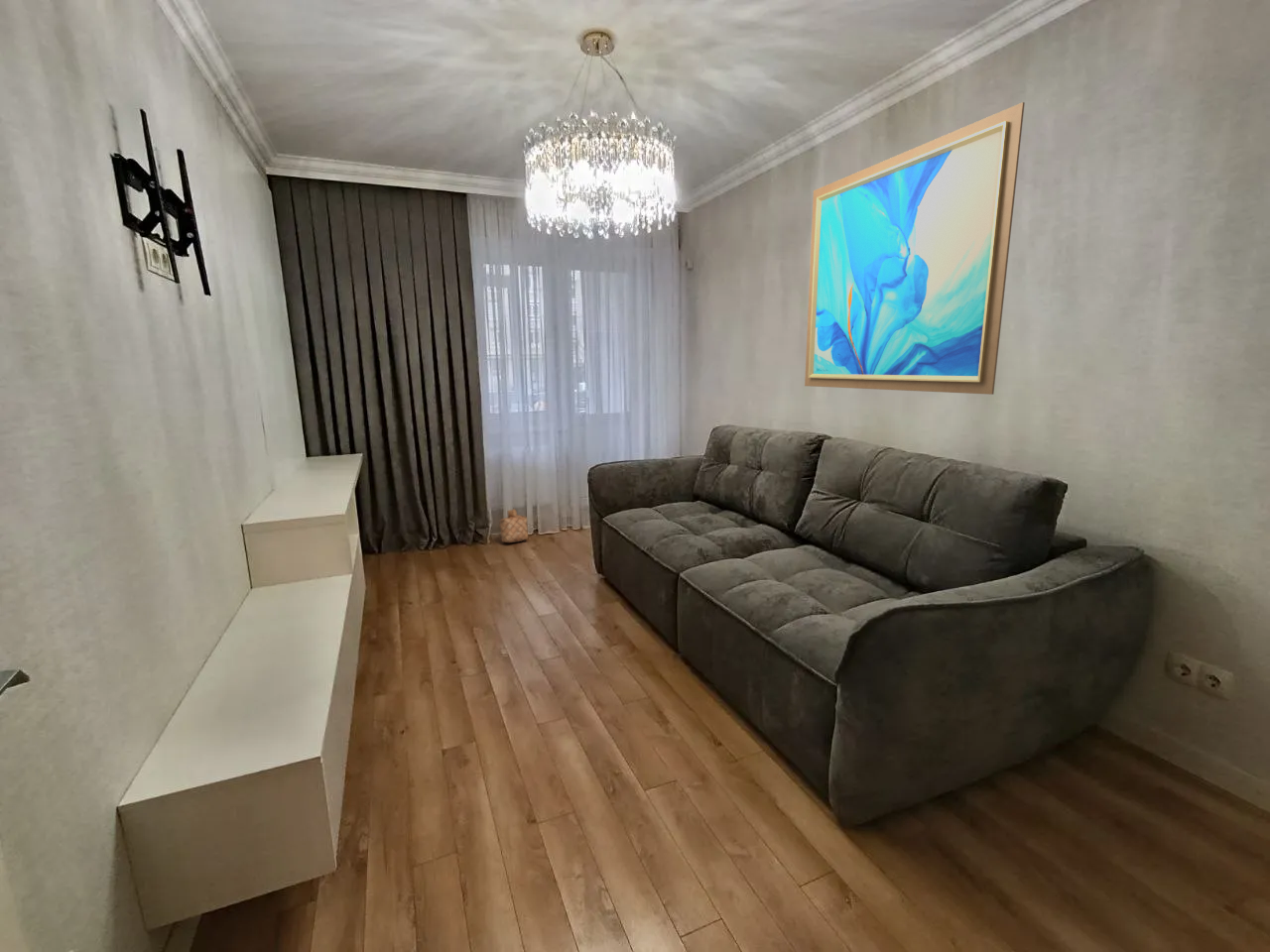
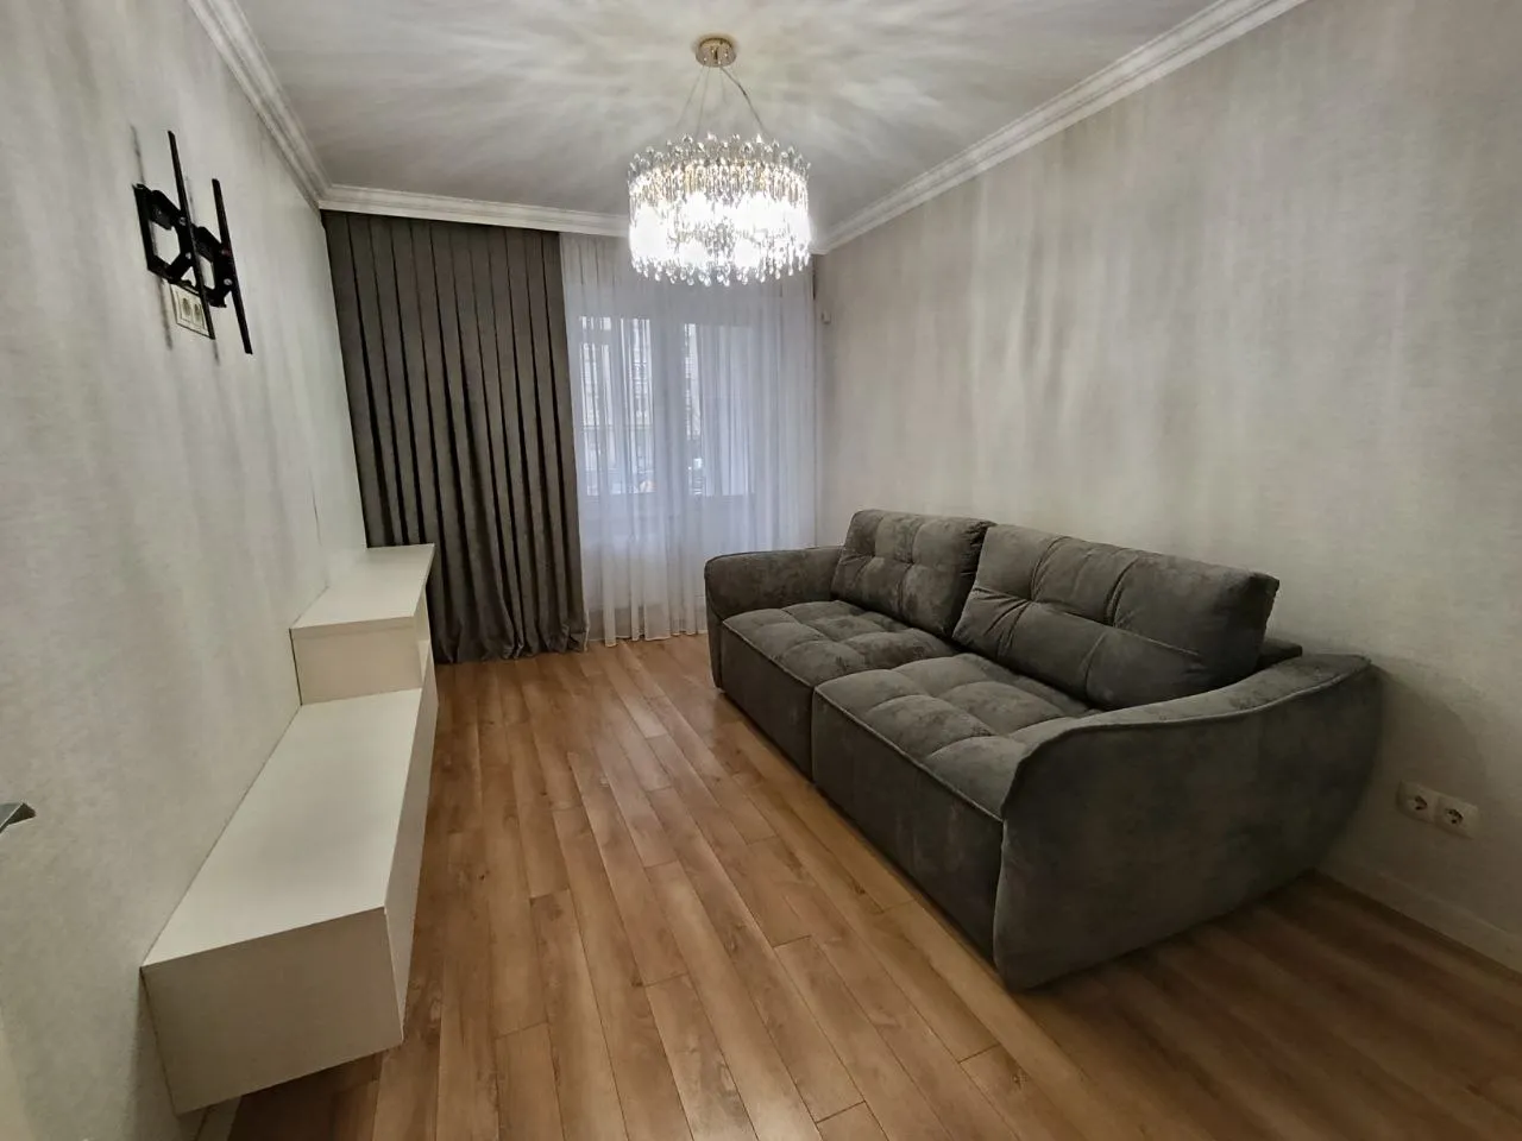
- basket [498,508,529,543]
- wall art [804,101,1026,396]
